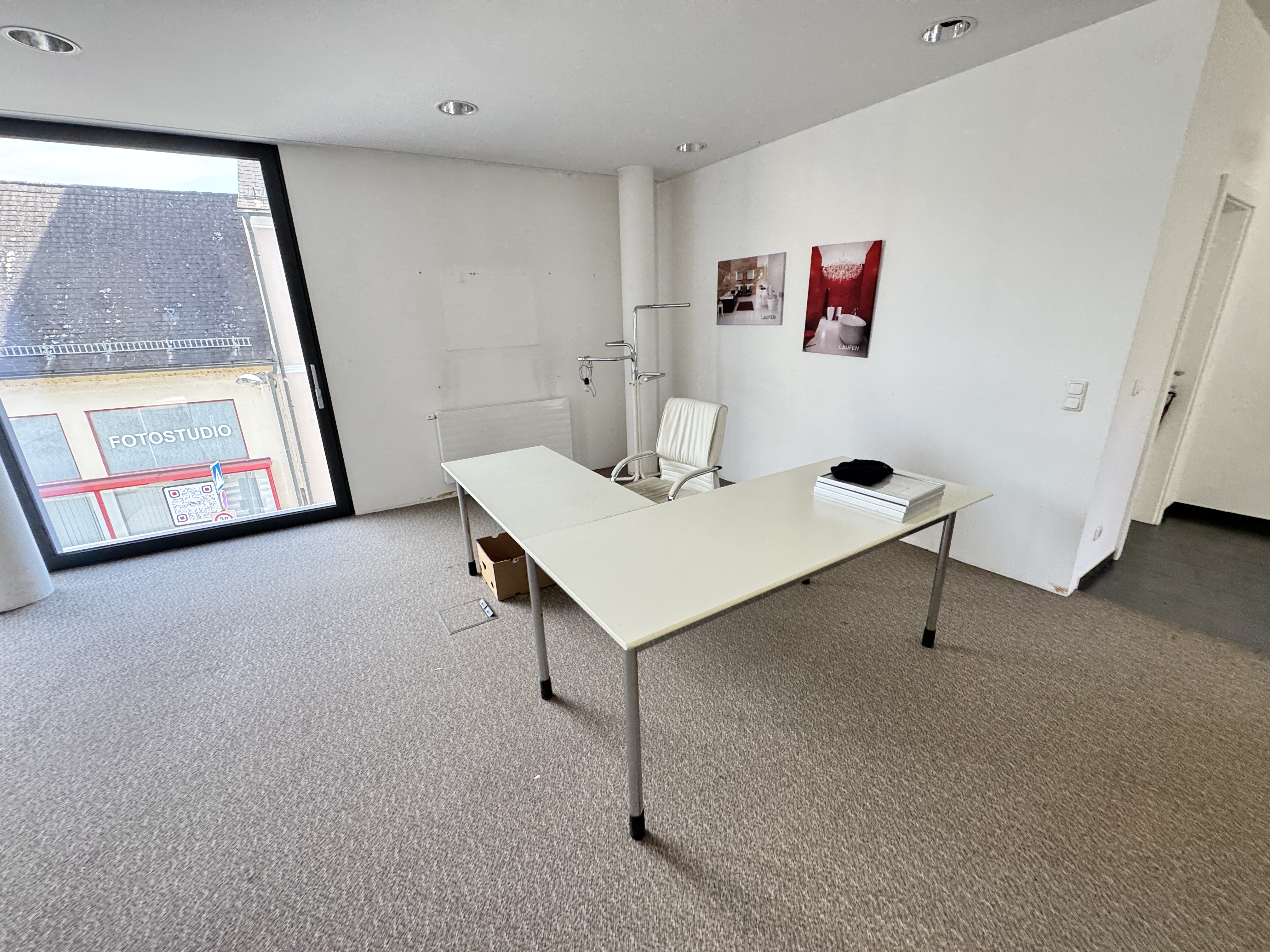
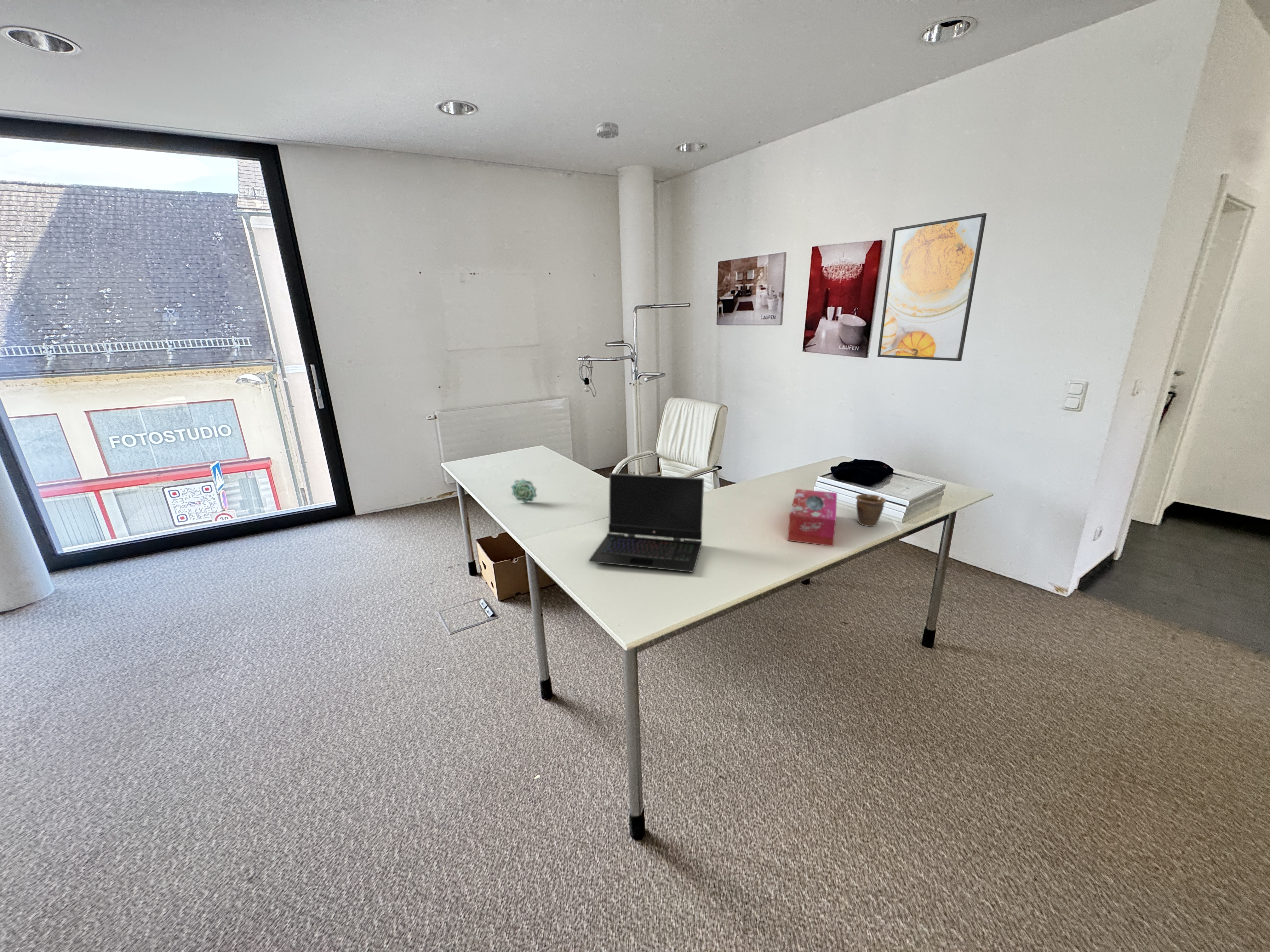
+ smoke detector [596,122,619,139]
+ tissue box [787,489,837,547]
+ mug [855,494,886,527]
+ laptop computer [588,473,705,572]
+ succulent plant [511,478,537,503]
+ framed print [877,213,987,361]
